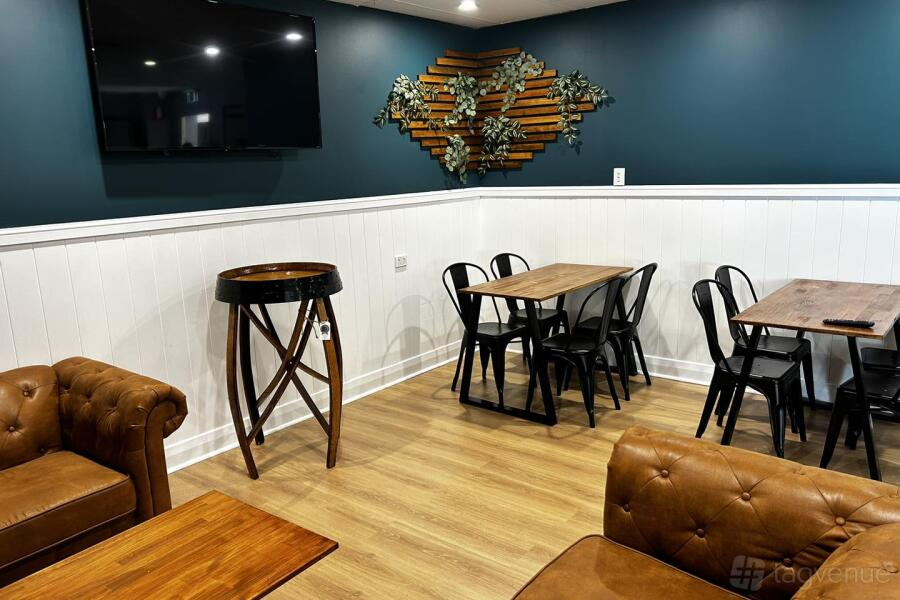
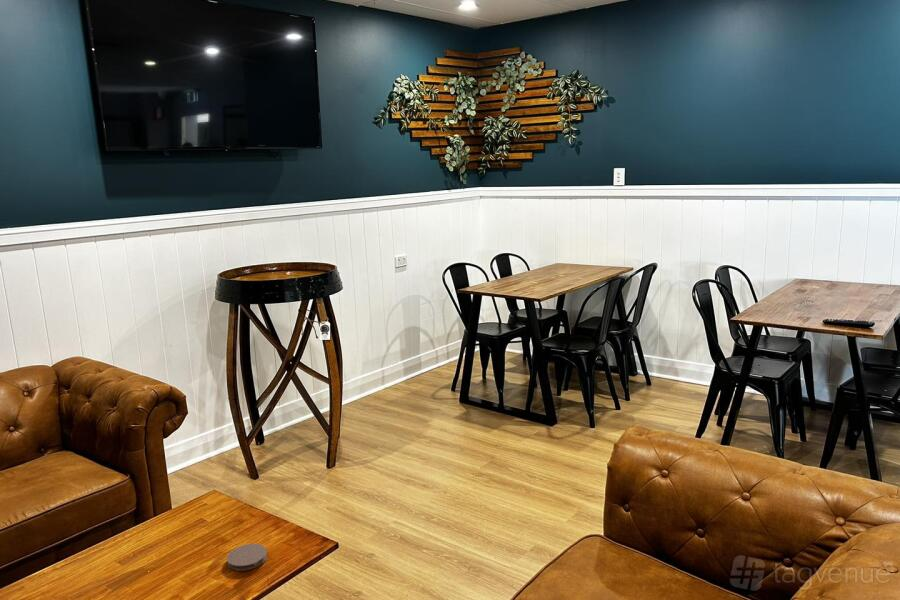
+ coaster [226,543,268,572]
